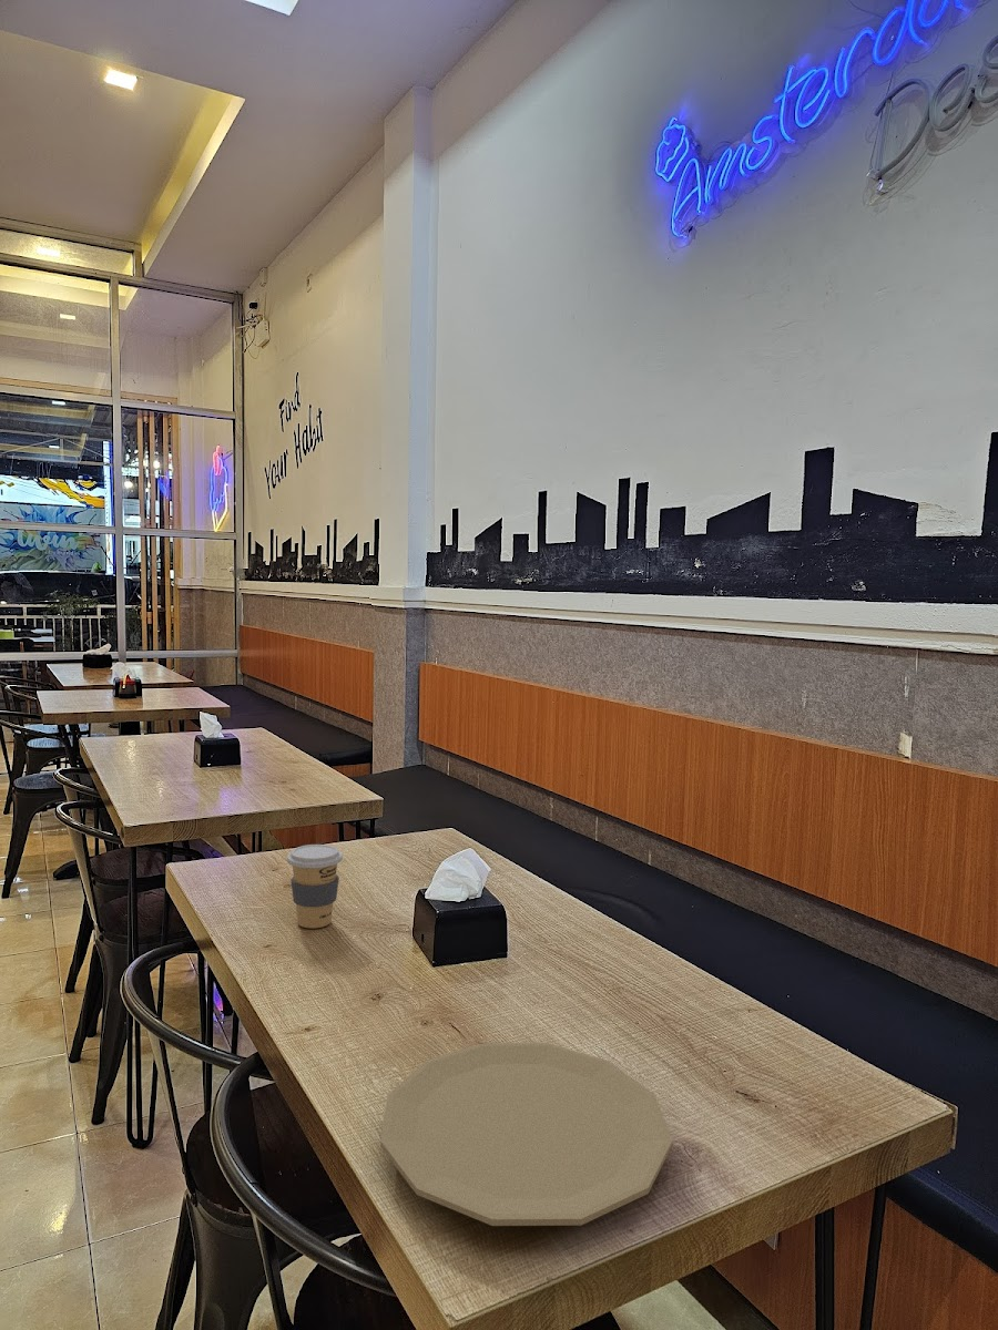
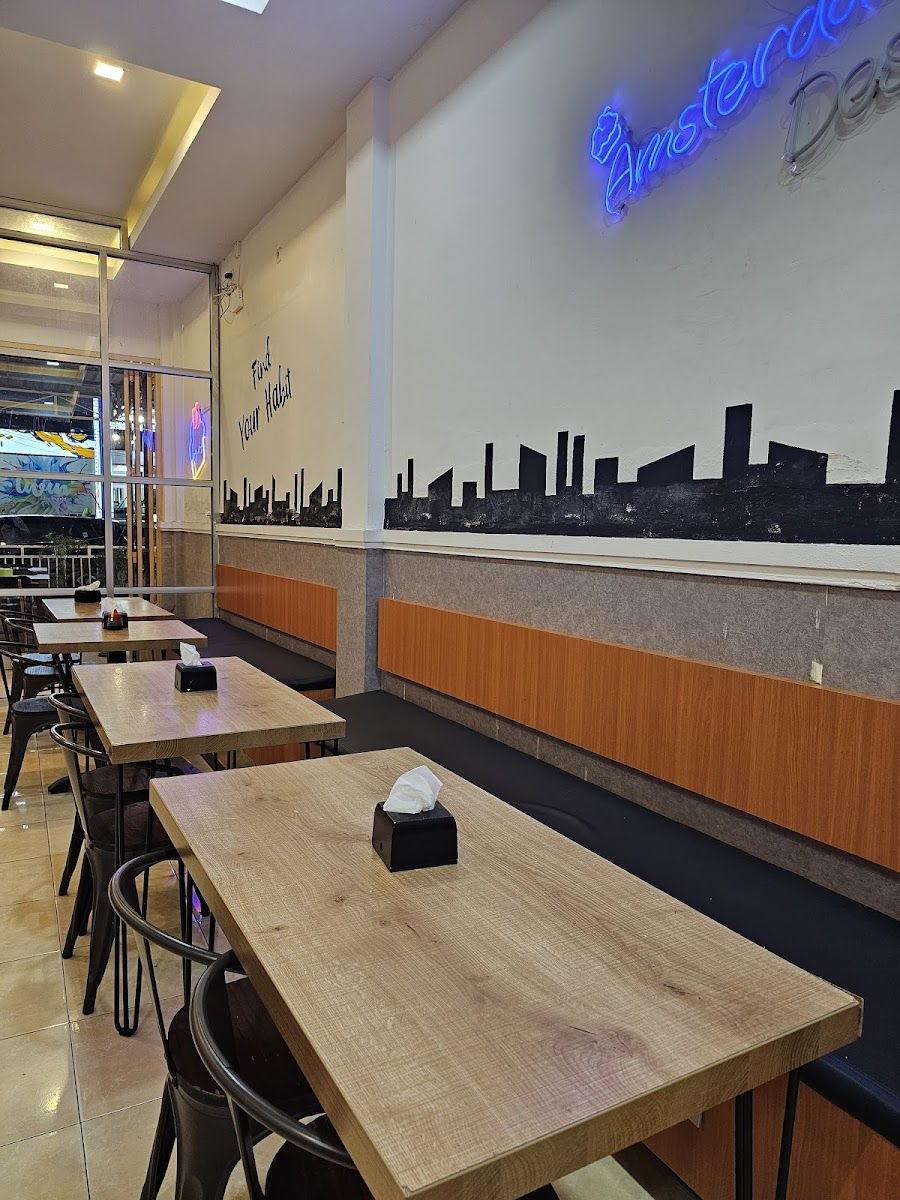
- plate [379,1042,673,1227]
- coffee cup [286,843,344,929]
